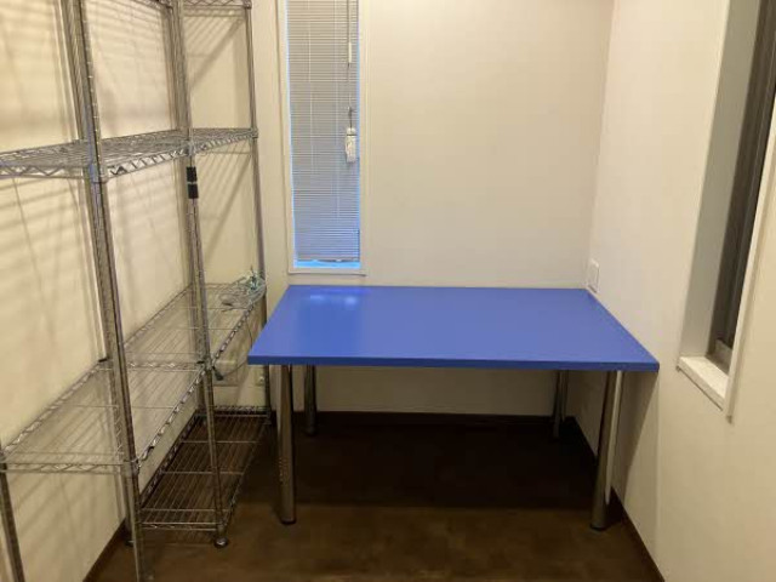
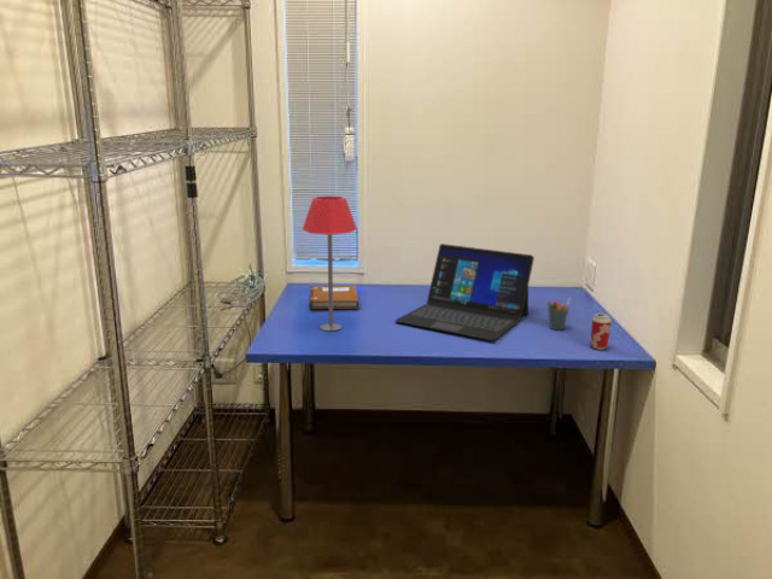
+ pen holder [546,296,572,332]
+ laptop [394,242,536,341]
+ beverage can [589,312,612,351]
+ table lamp [302,194,358,332]
+ notebook [309,285,359,310]
